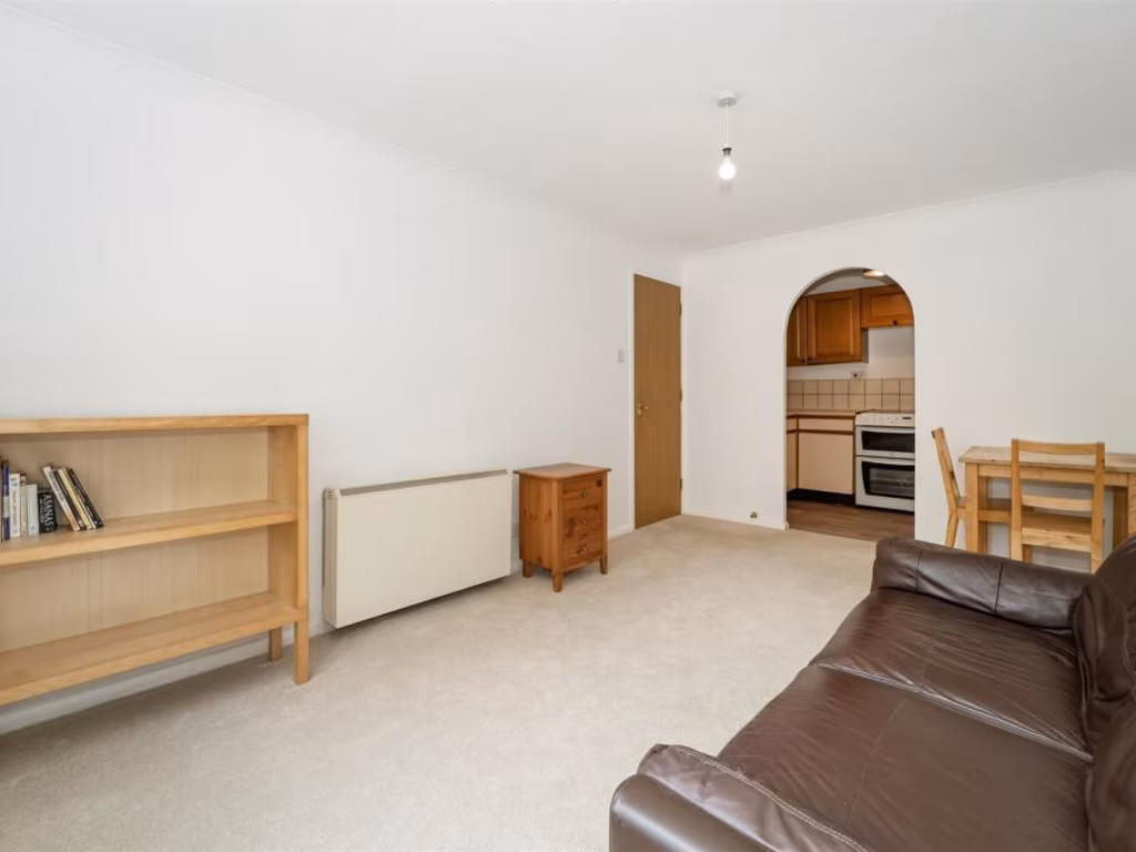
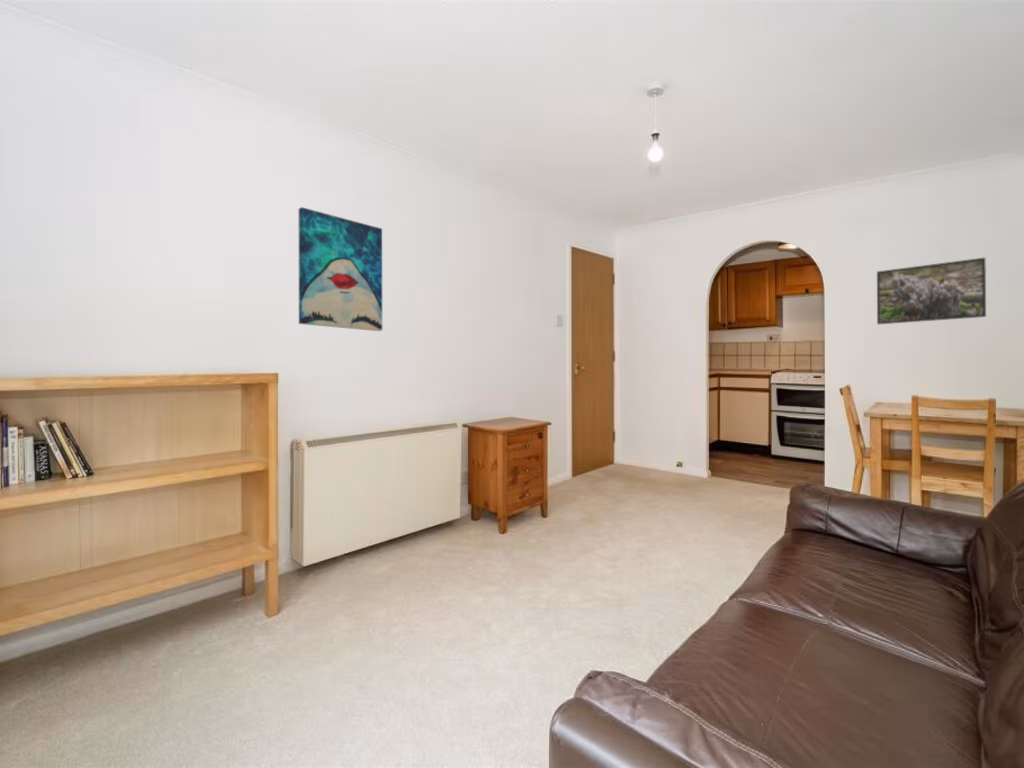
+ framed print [876,257,987,325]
+ wall art [298,206,383,332]
